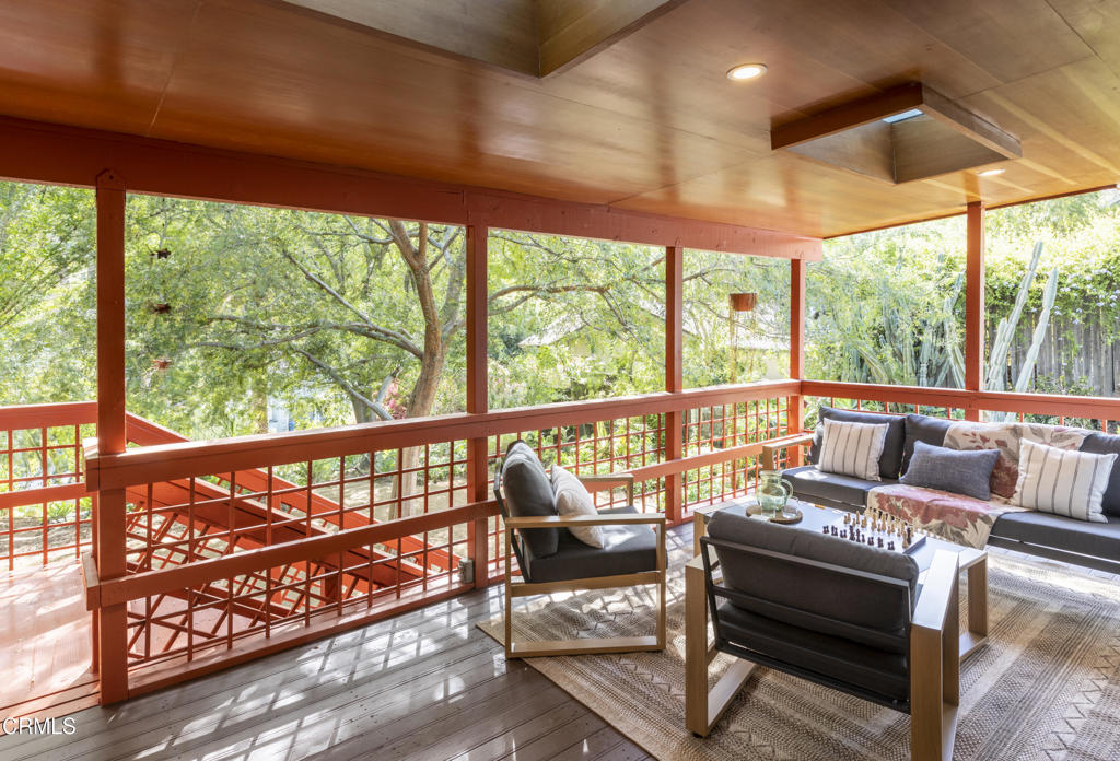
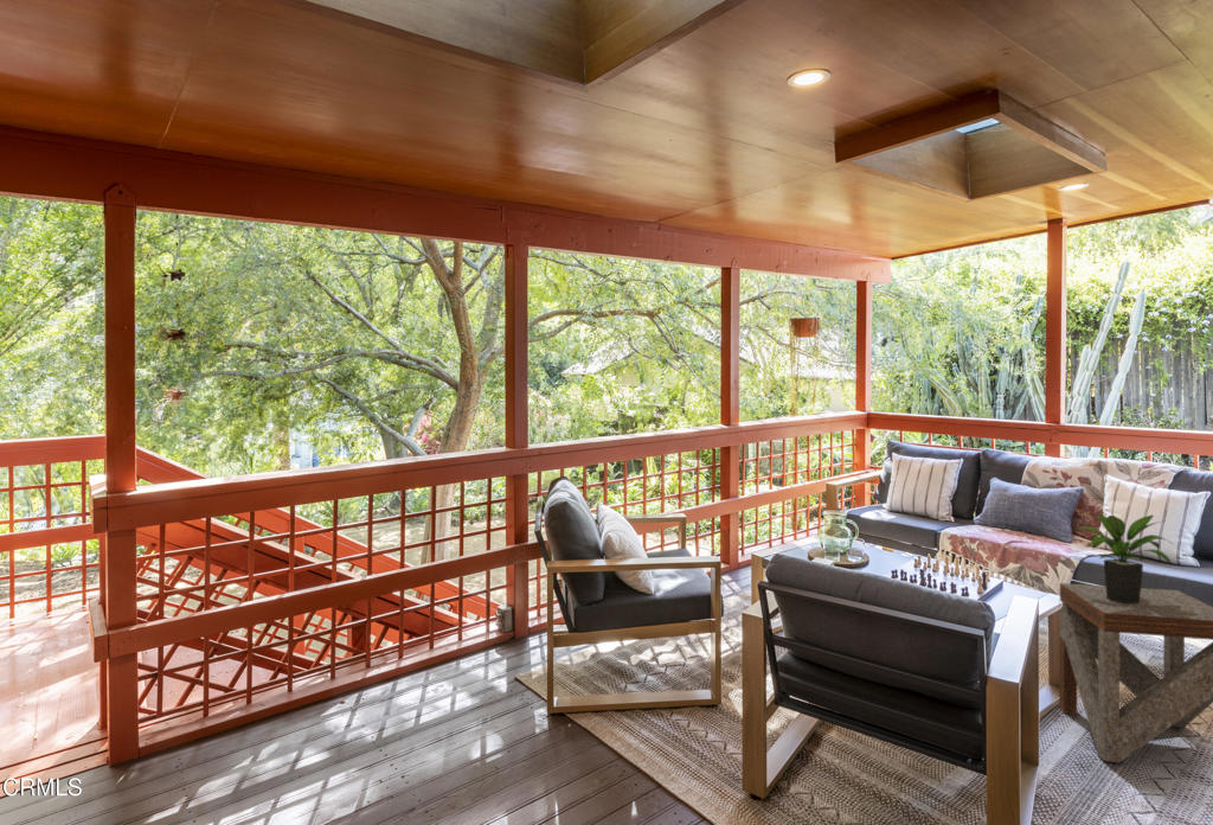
+ side table [1058,582,1213,763]
+ potted plant [1071,512,1174,603]
